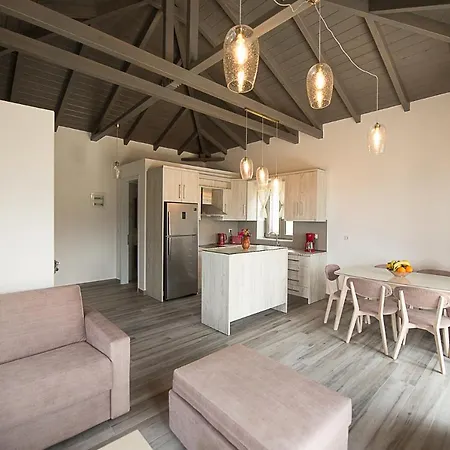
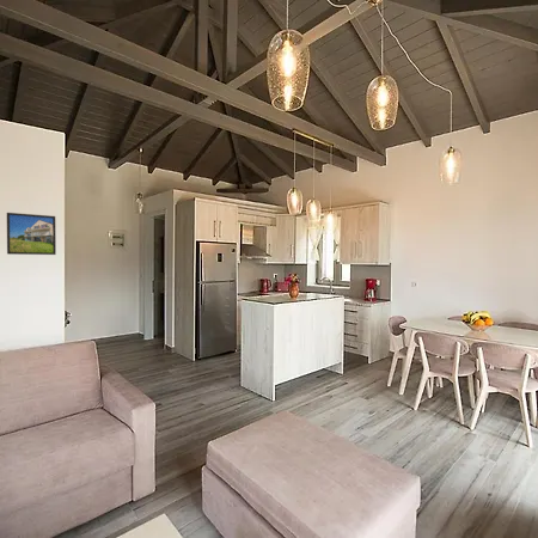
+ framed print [6,212,57,256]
